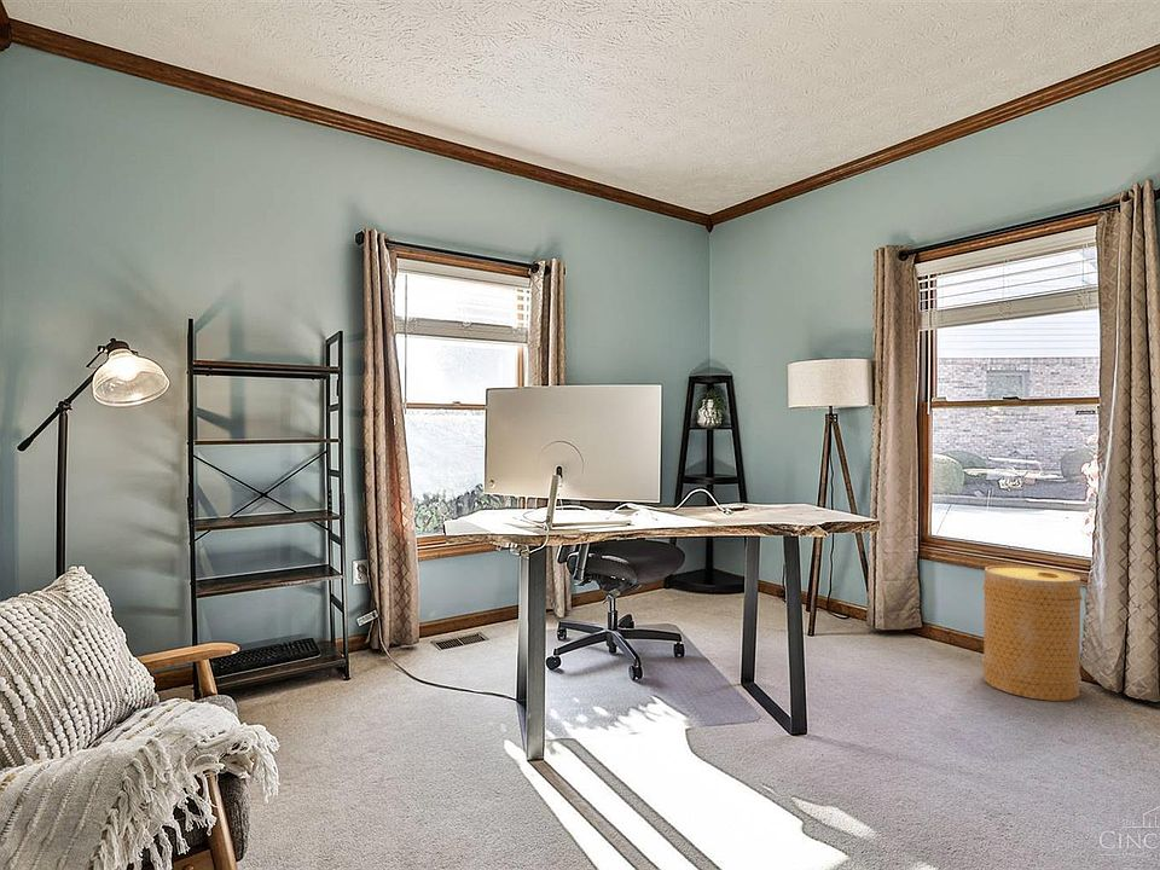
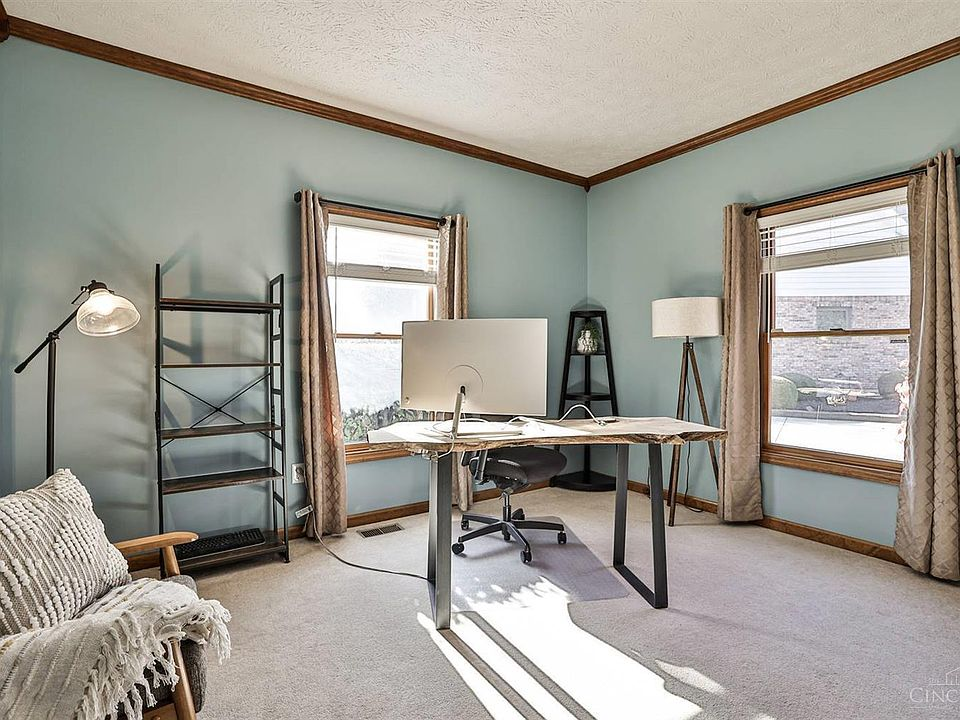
- basket [981,564,1083,702]
